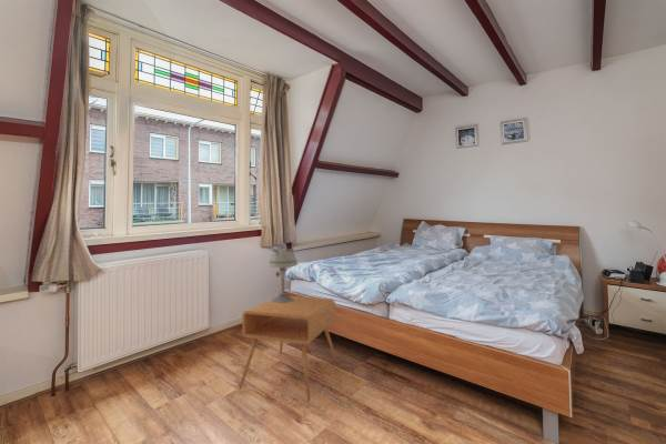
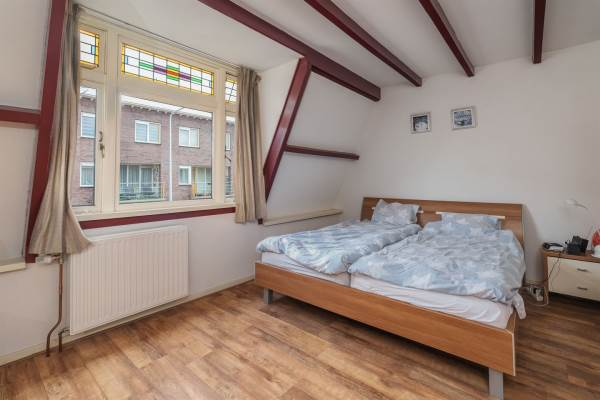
- table lamp [268,245,299,303]
- side table [238,295,339,403]
